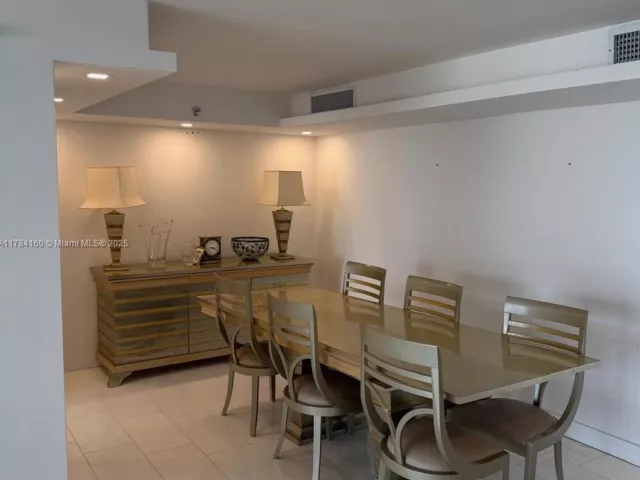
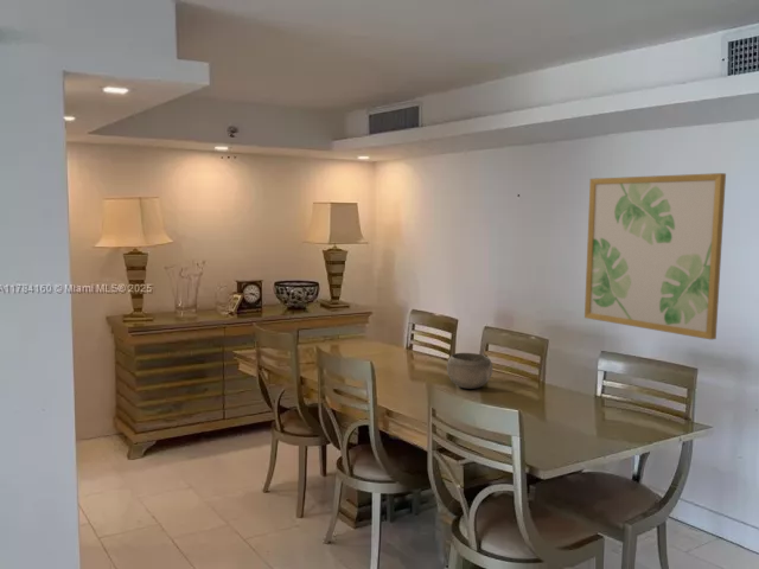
+ bowl [446,352,493,390]
+ wall art [583,172,727,341]
